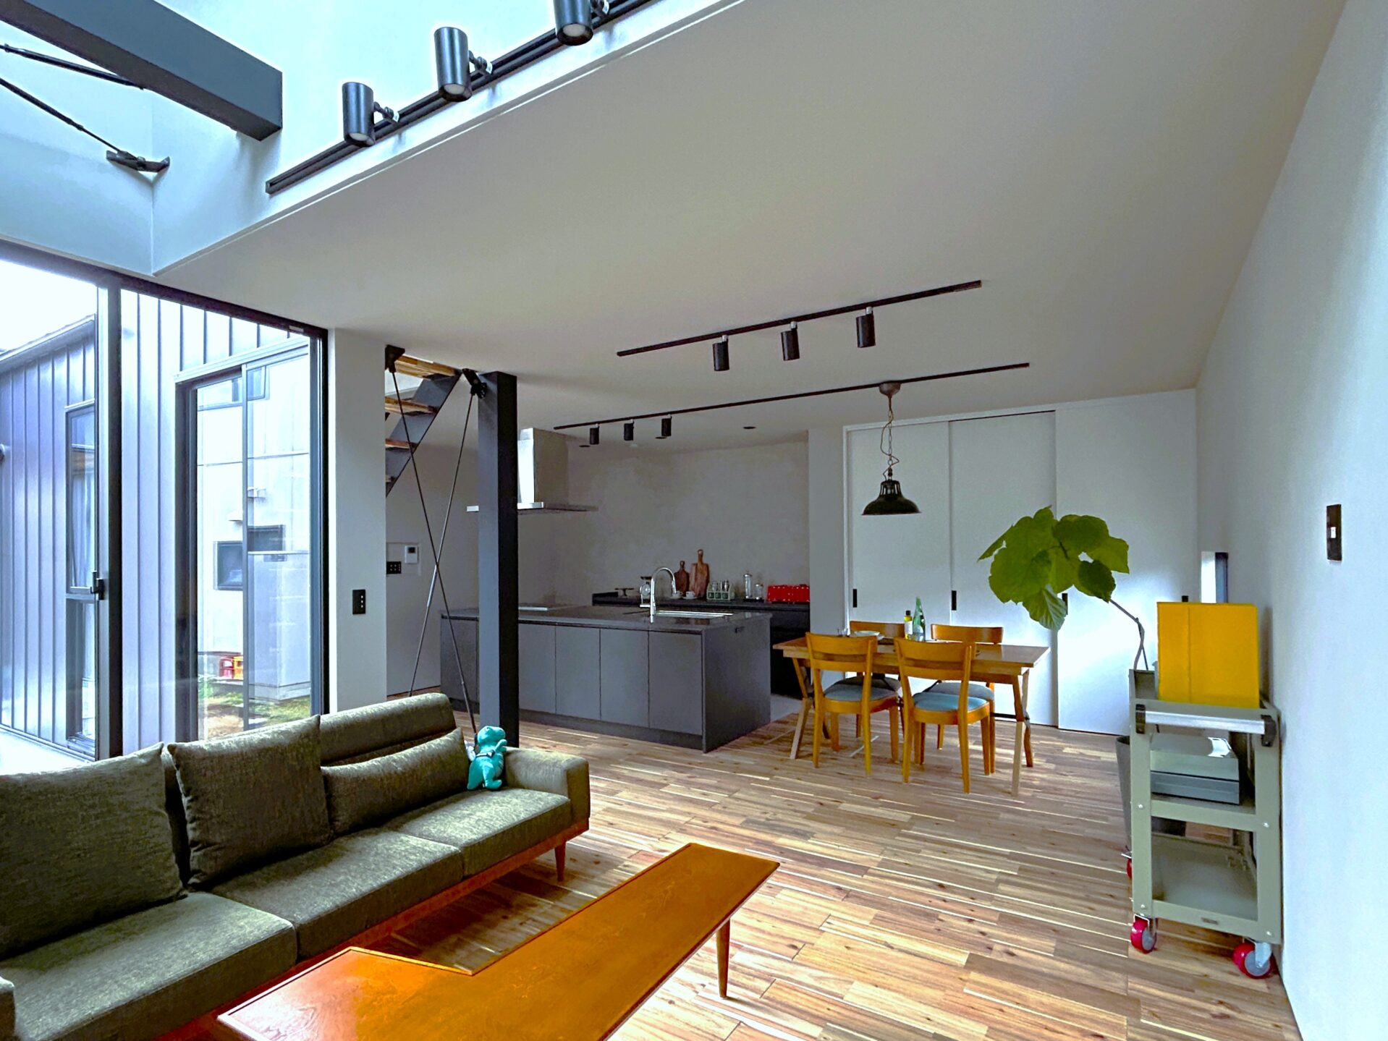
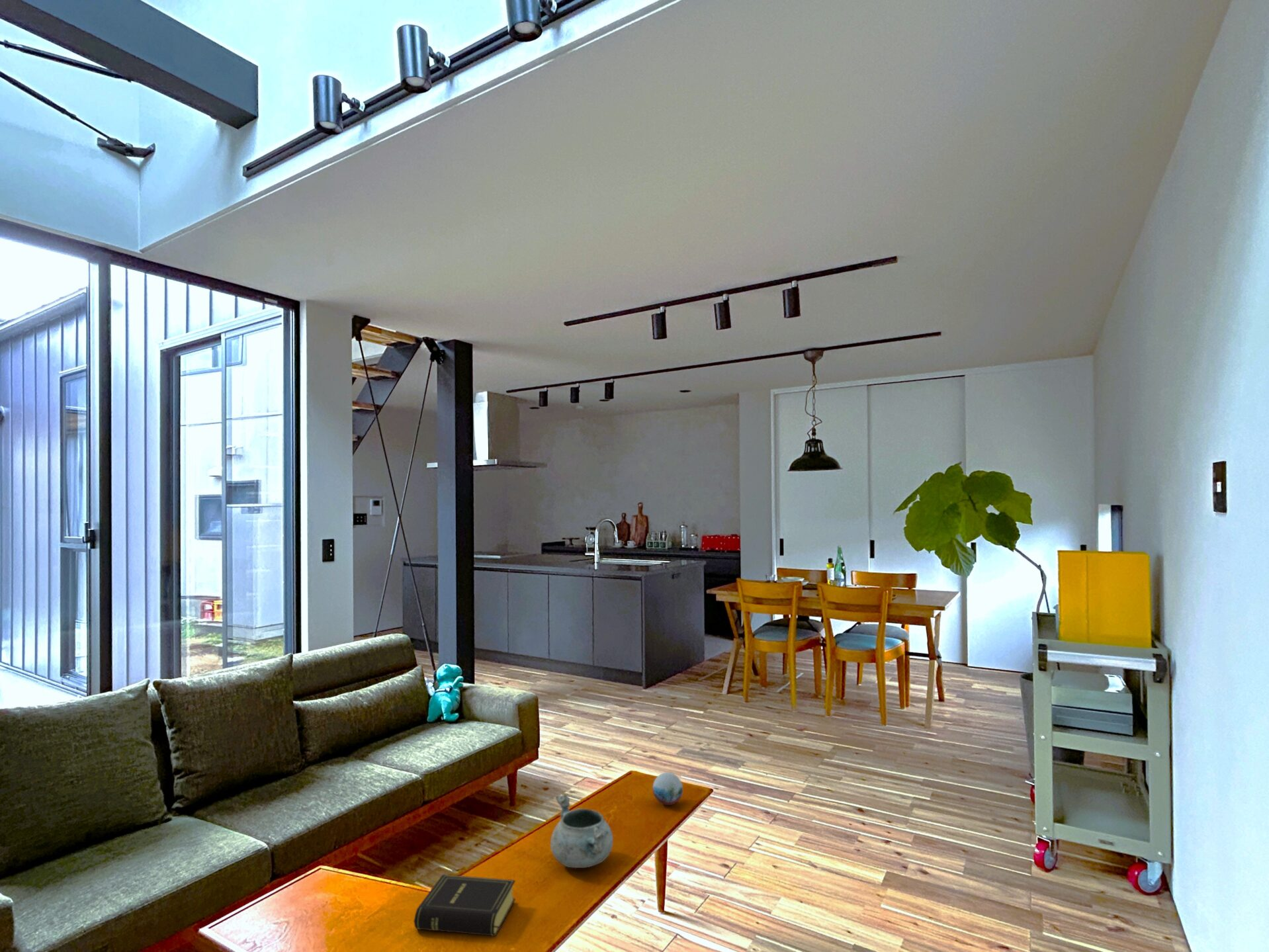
+ book [413,874,516,937]
+ decorative bowl [550,794,613,869]
+ decorative orb [652,771,683,806]
